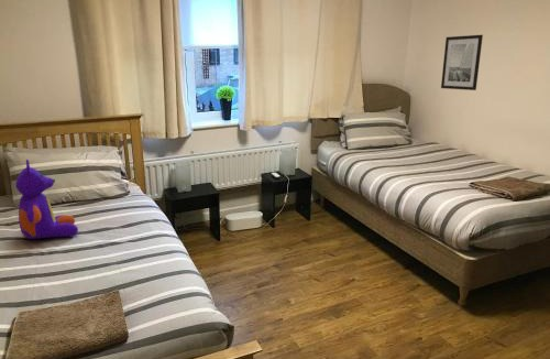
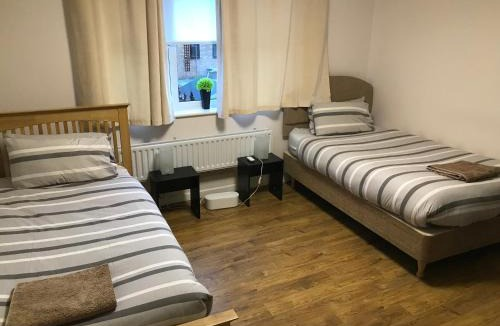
- wall art [440,34,484,91]
- stuffed bear [14,159,79,240]
